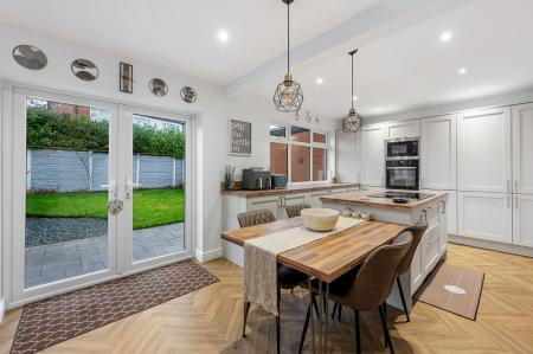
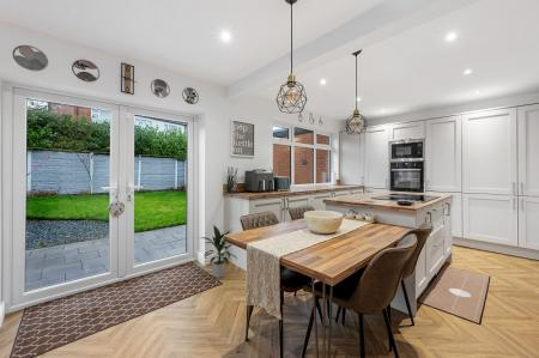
+ indoor plant [200,224,238,279]
